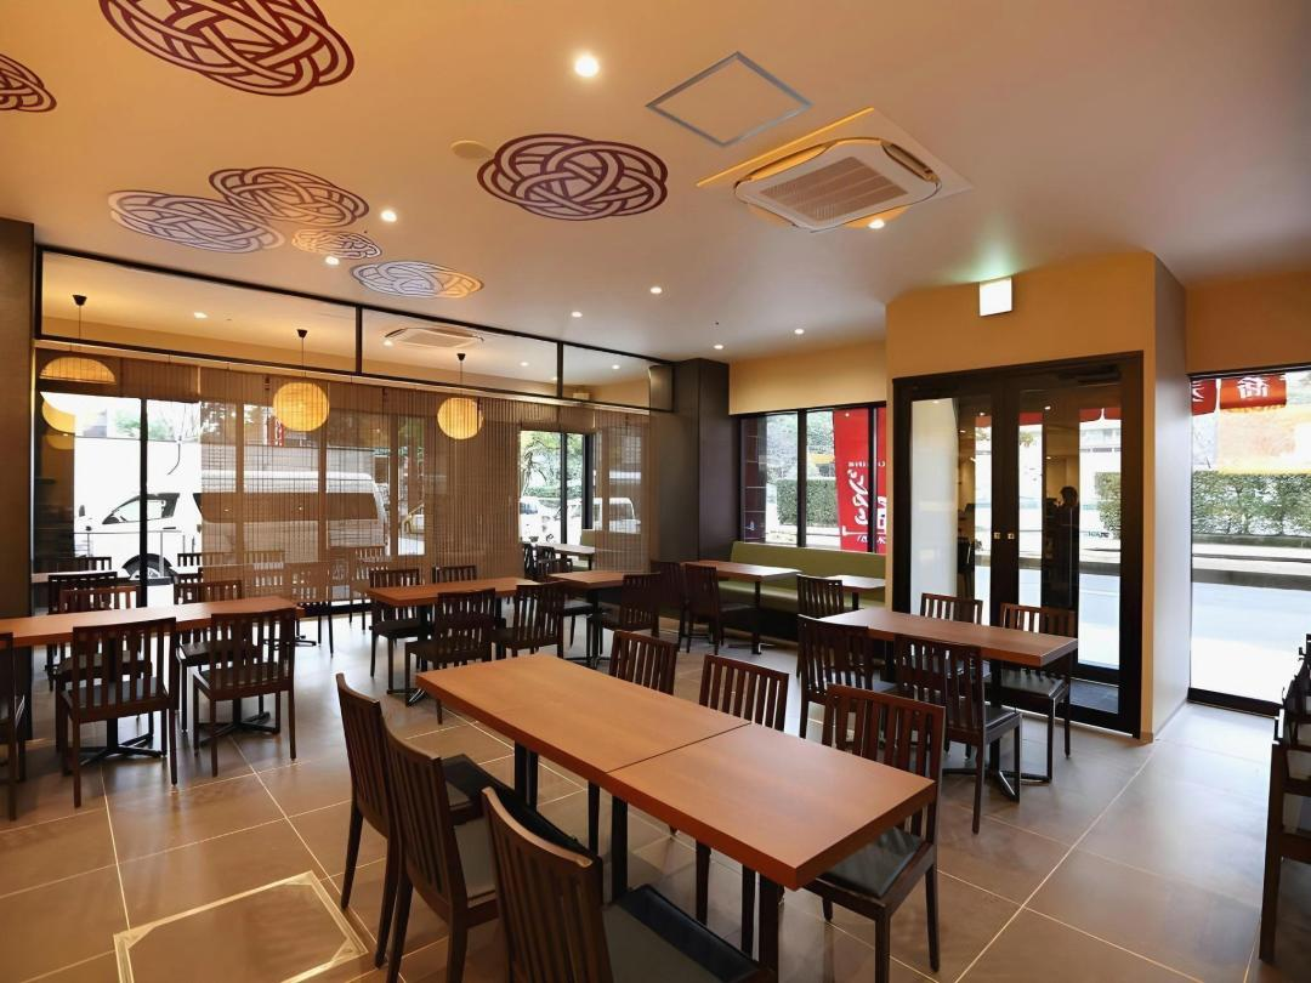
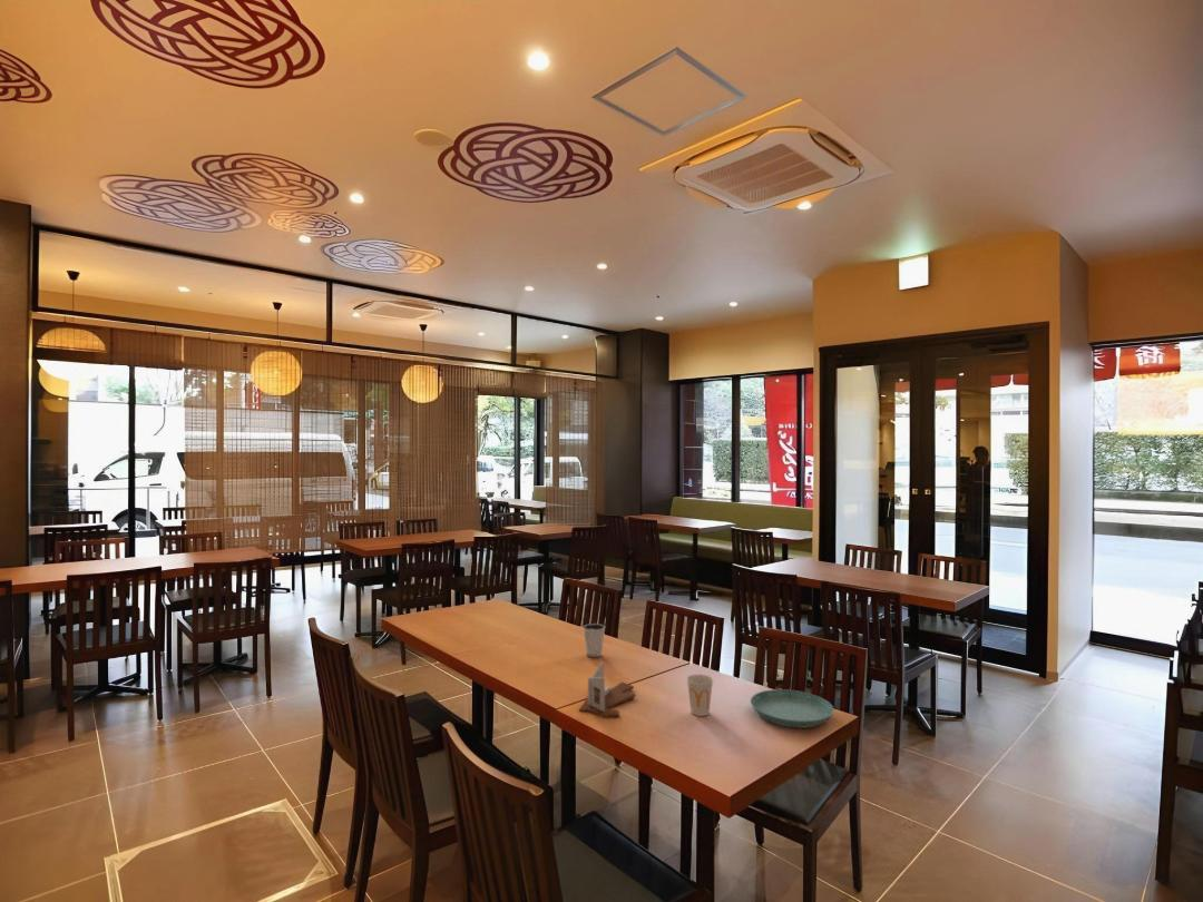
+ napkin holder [578,660,636,719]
+ saucer [750,688,835,729]
+ dixie cup [583,622,606,658]
+ cup [686,674,714,717]
